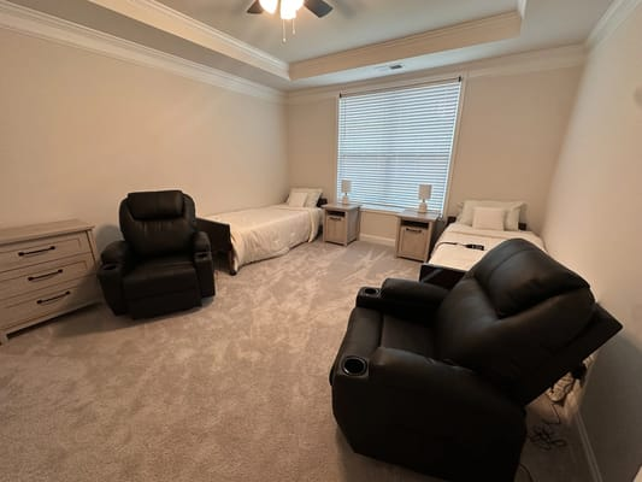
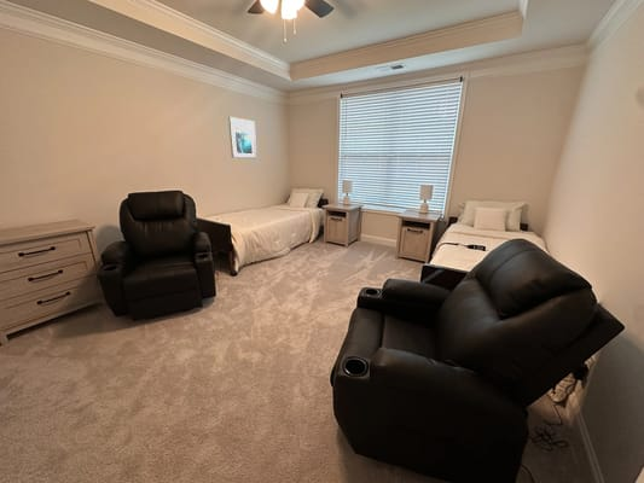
+ wall art [227,116,257,159]
